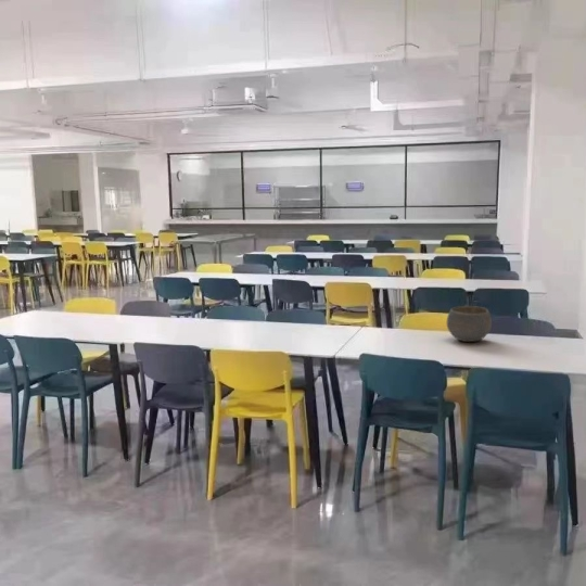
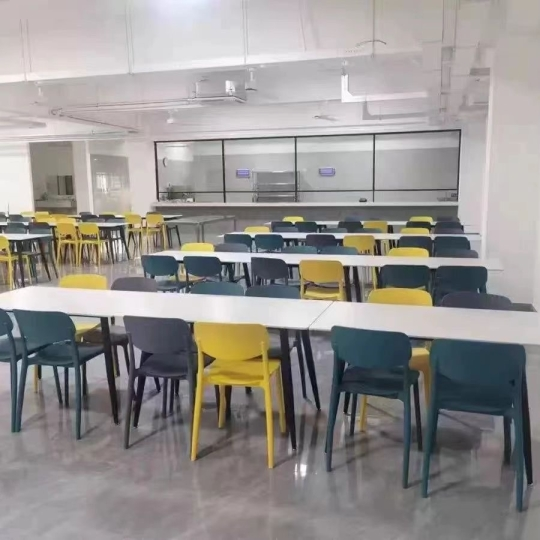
- bowl [446,305,493,343]
